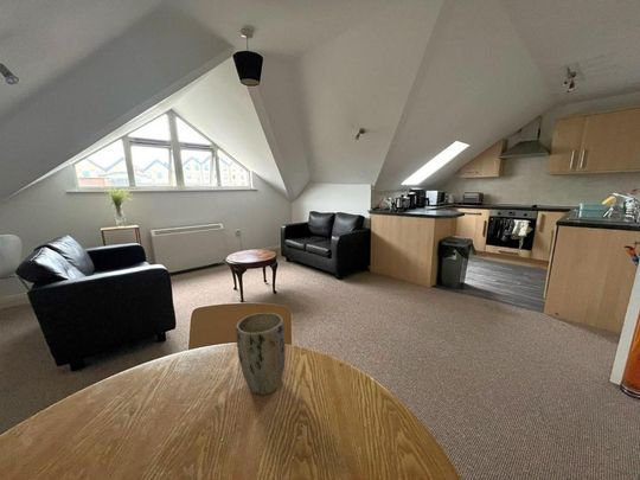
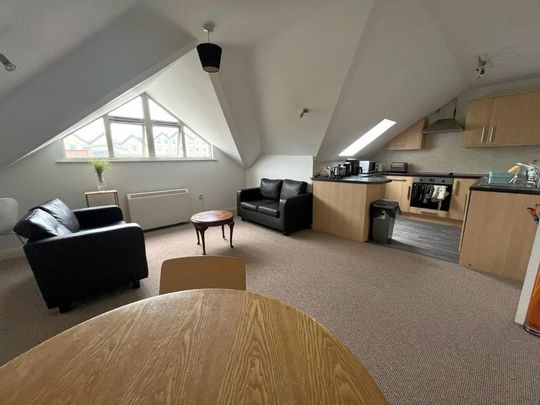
- plant pot [235,312,287,396]
